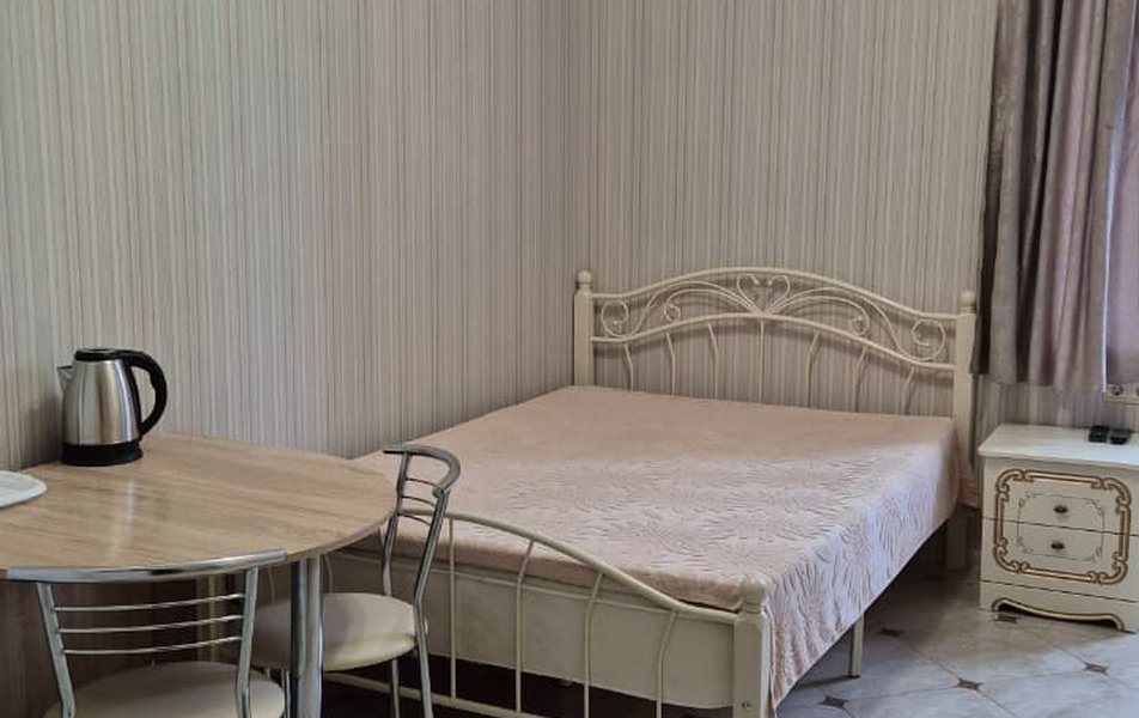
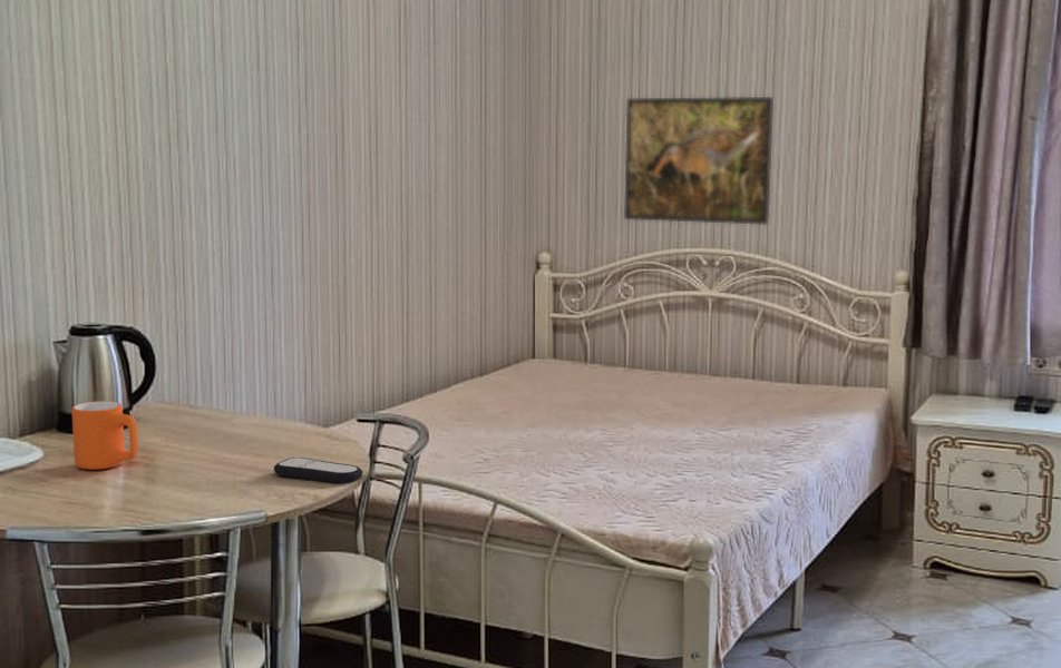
+ mug [71,400,139,471]
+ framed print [623,96,775,226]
+ remote control [273,456,364,484]
